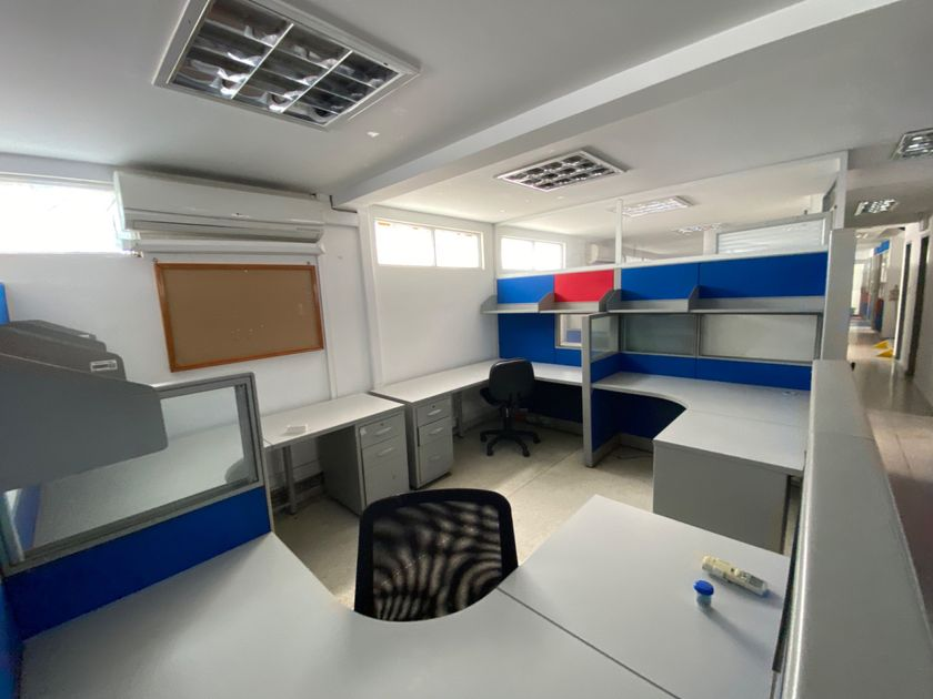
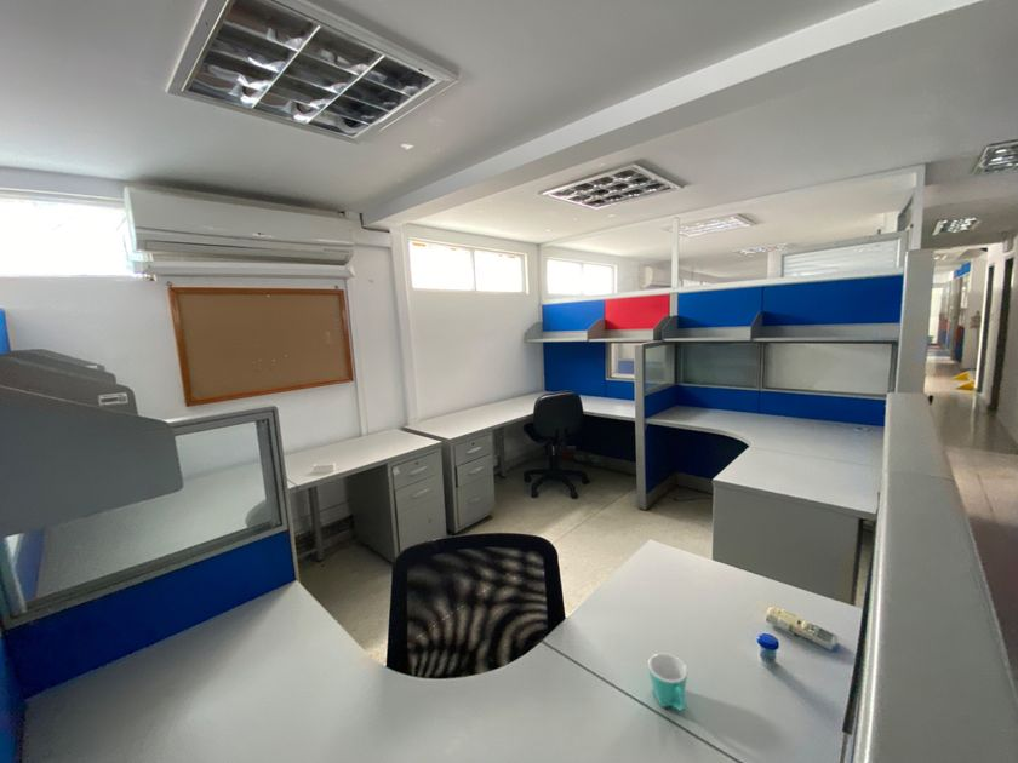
+ mug [647,652,688,712]
